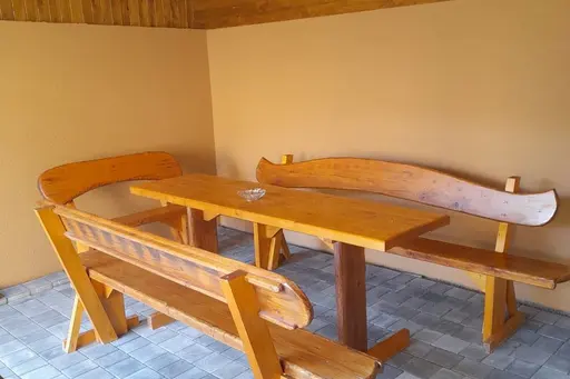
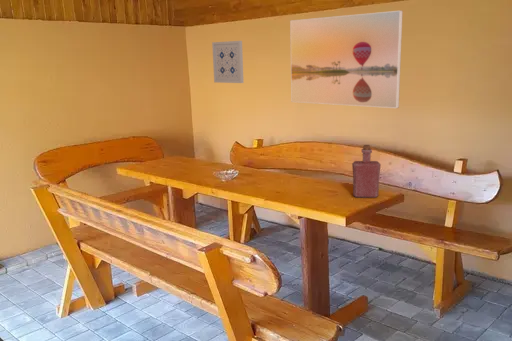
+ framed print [289,10,404,109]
+ bottle [351,144,382,199]
+ wall art [211,40,245,84]
